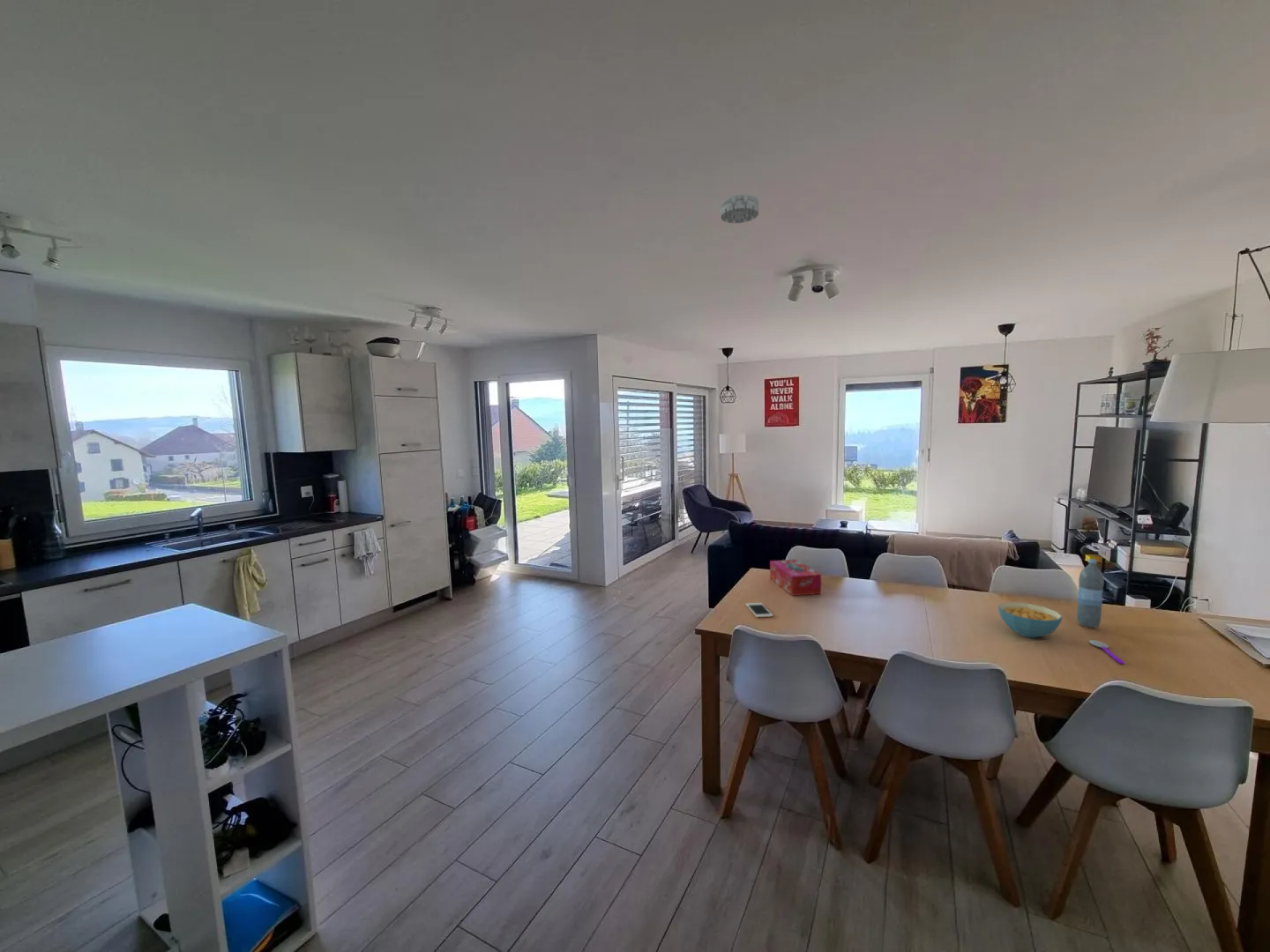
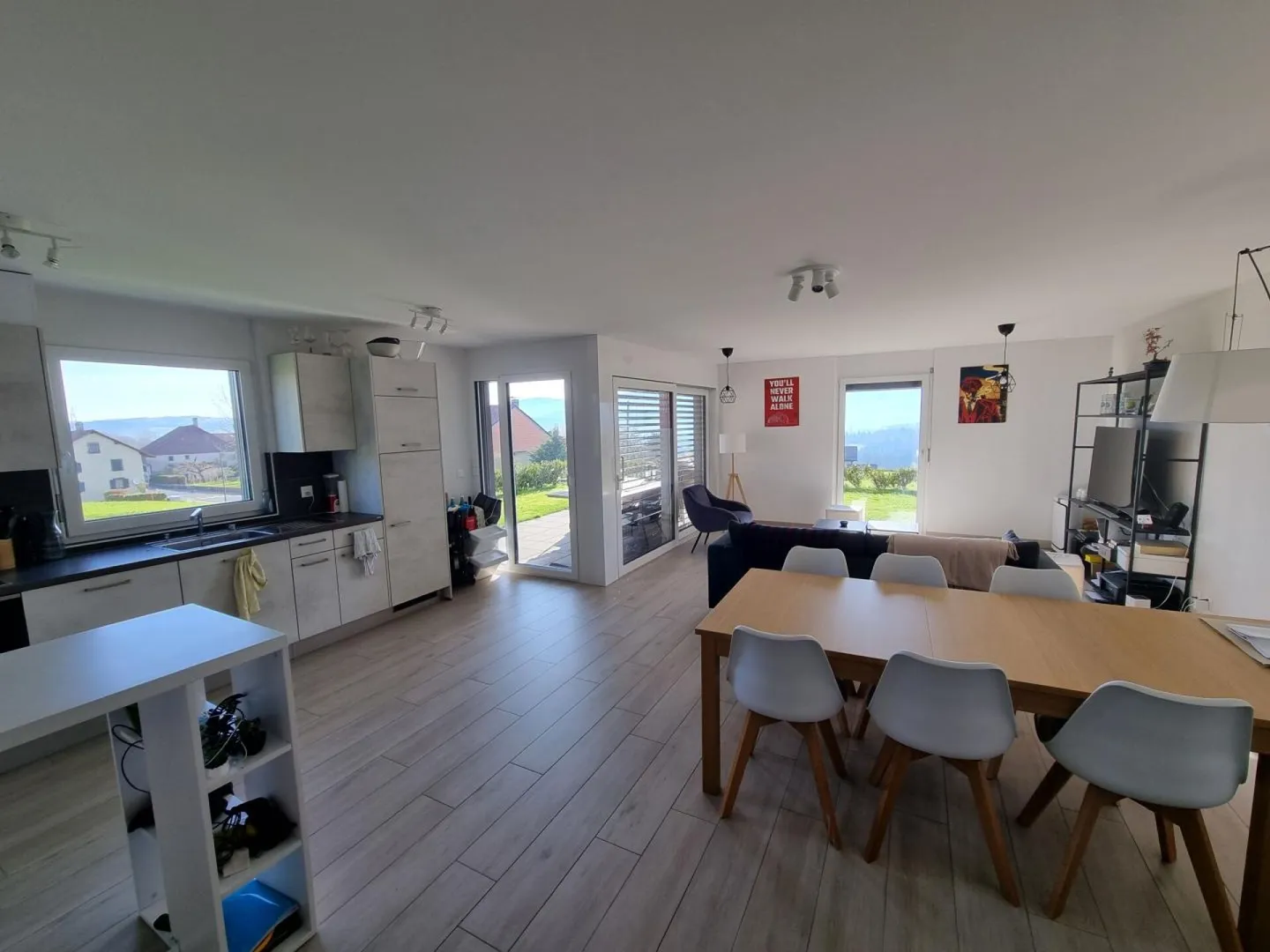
- spoon [1088,639,1125,665]
- cereal bowl [997,601,1064,638]
- cell phone [745,602,773,618]
- water bottle [1076,558,1105,628]
- smoke detector [720,193,759,224]
- tissue box [769,559,822,597]
